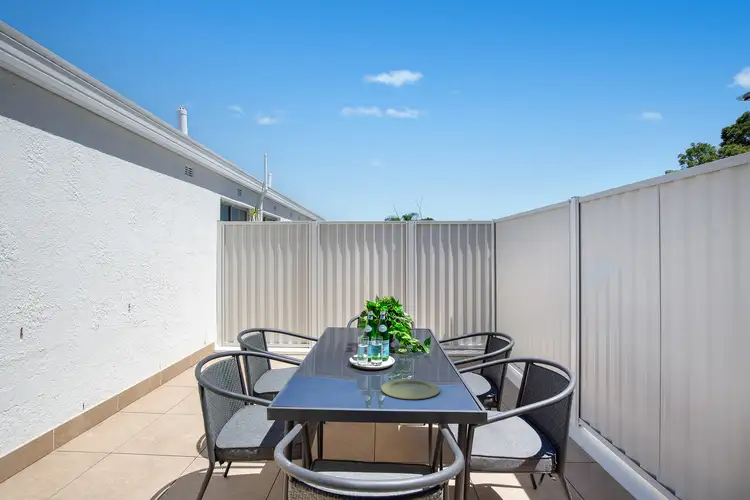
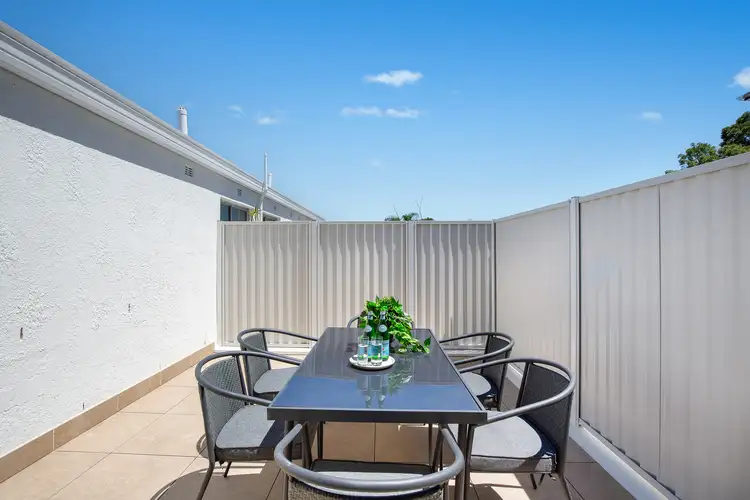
- plate [380,378,441,400]
